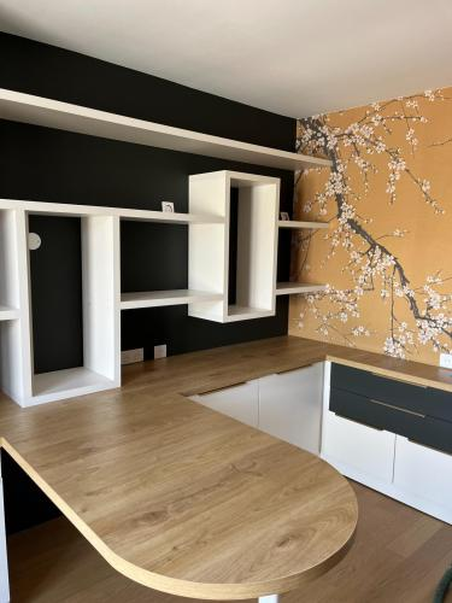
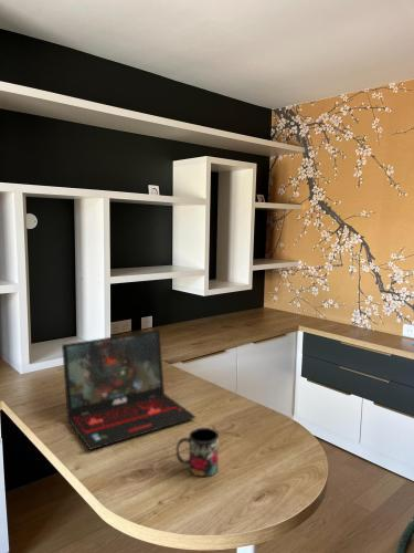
+ laptop [61,328,197,451]
+ mug [176,427,220,478]
